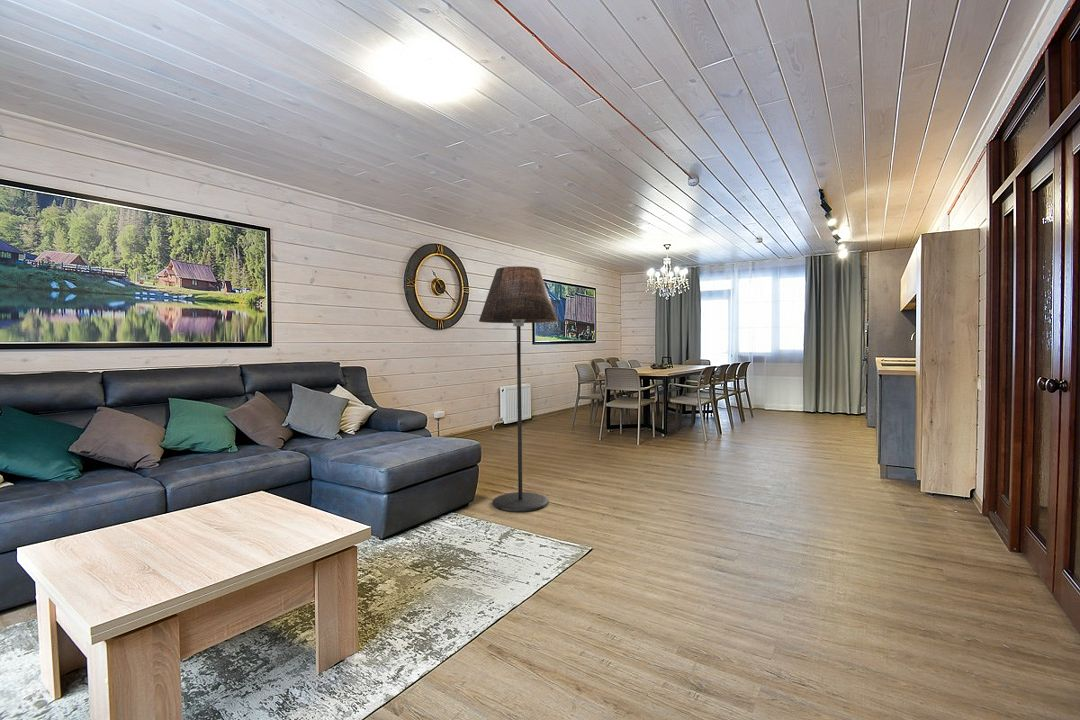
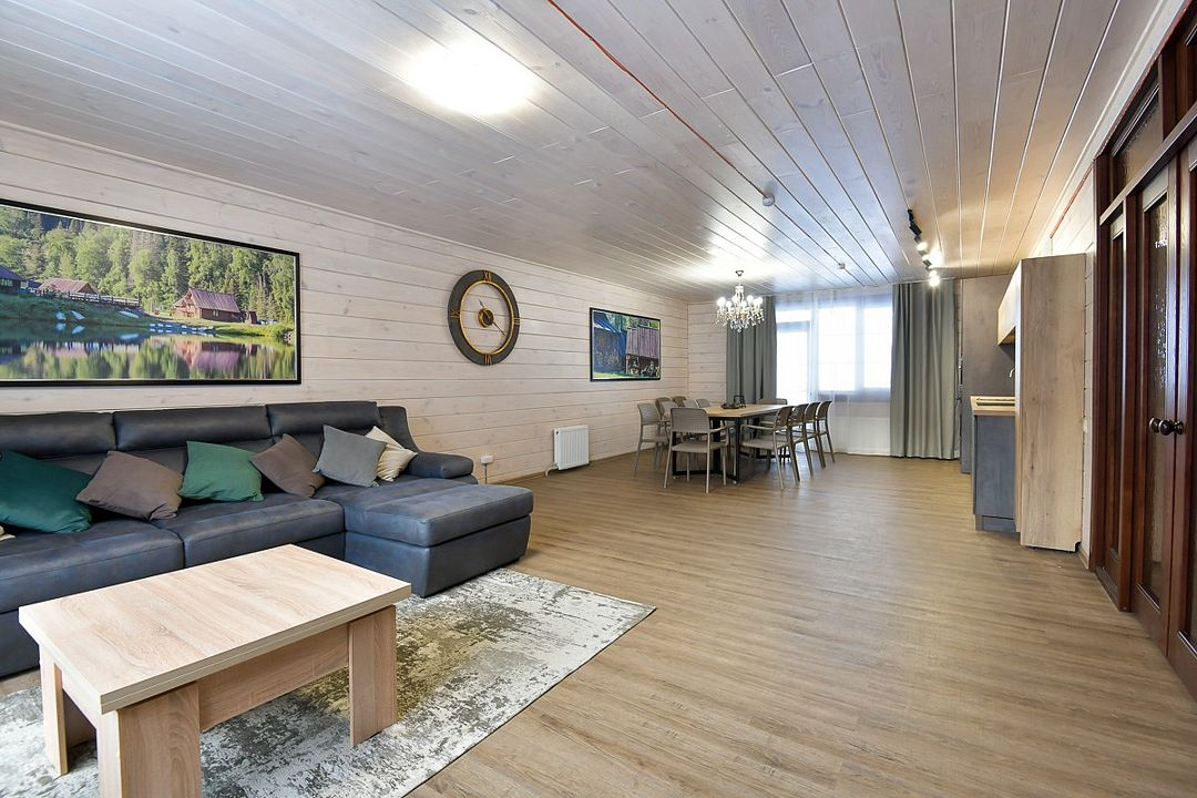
- floor lamp [478,265,559,513]
